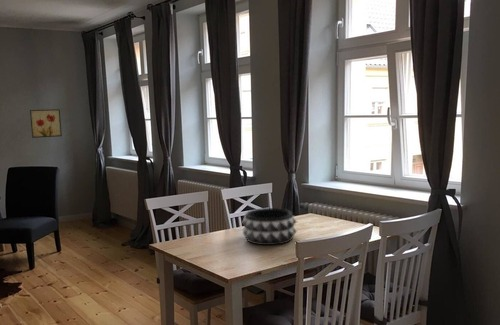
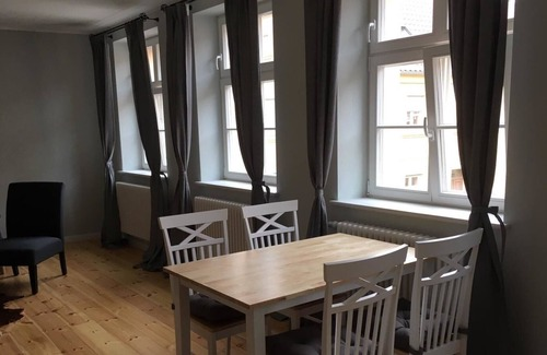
- wall art [29,108,63,139]
- decorative bowl [241,207,298,246]
